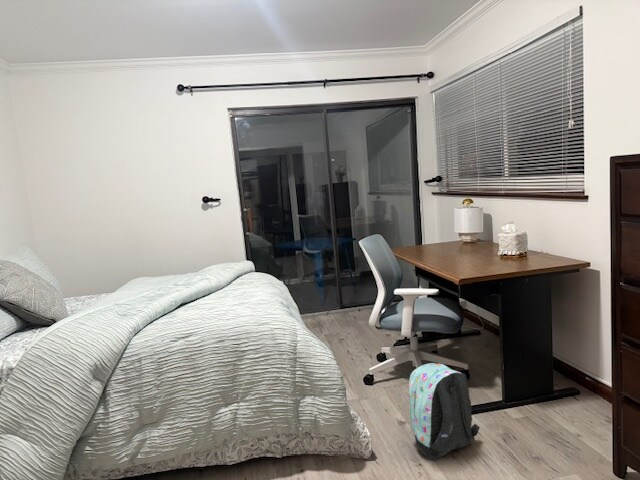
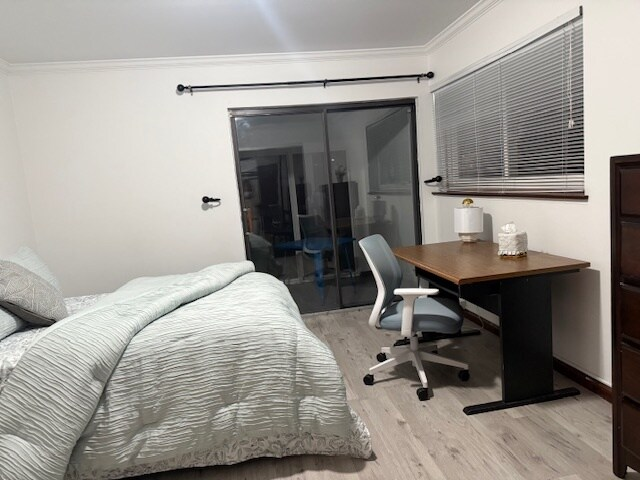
- backpack [408,362,481,462]
